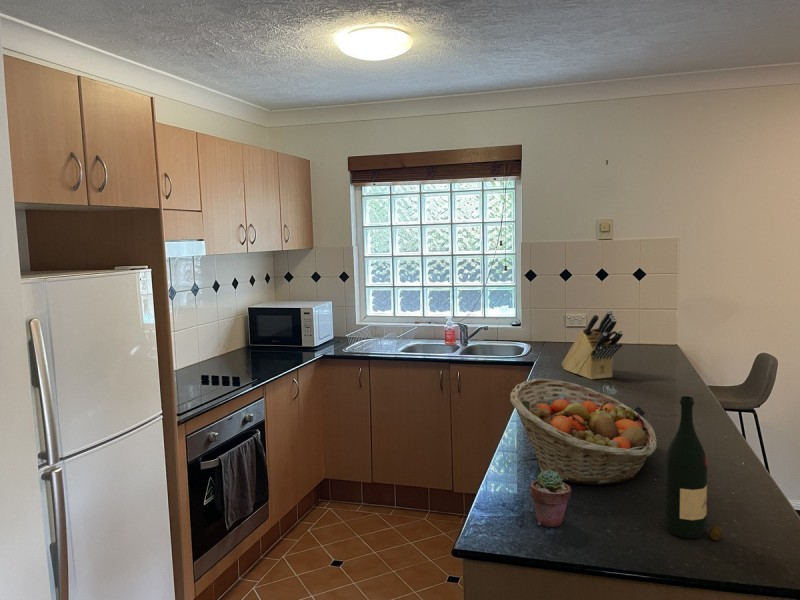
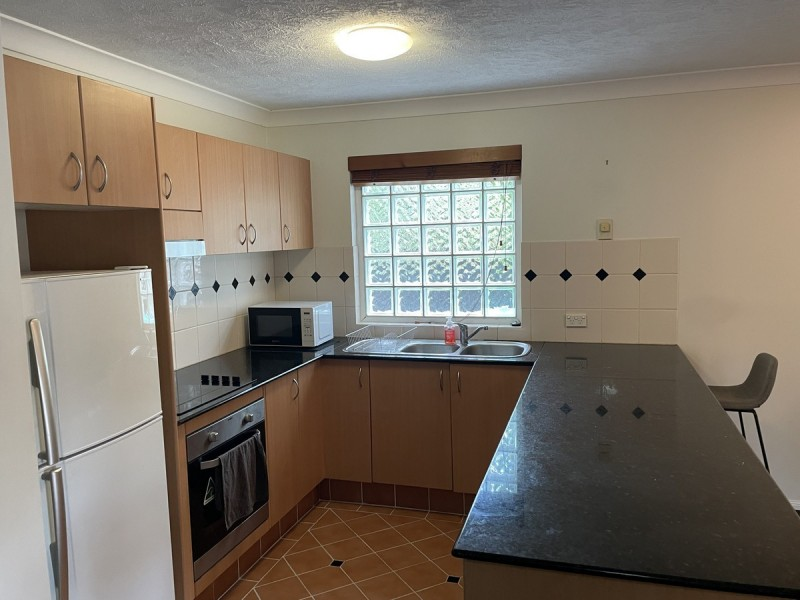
- knife block [561,309,624,381]
- potted succulent [530,469,572,528]
- fruit basket [509,378,658,486]
- wine bottle [664,395,723,541]
